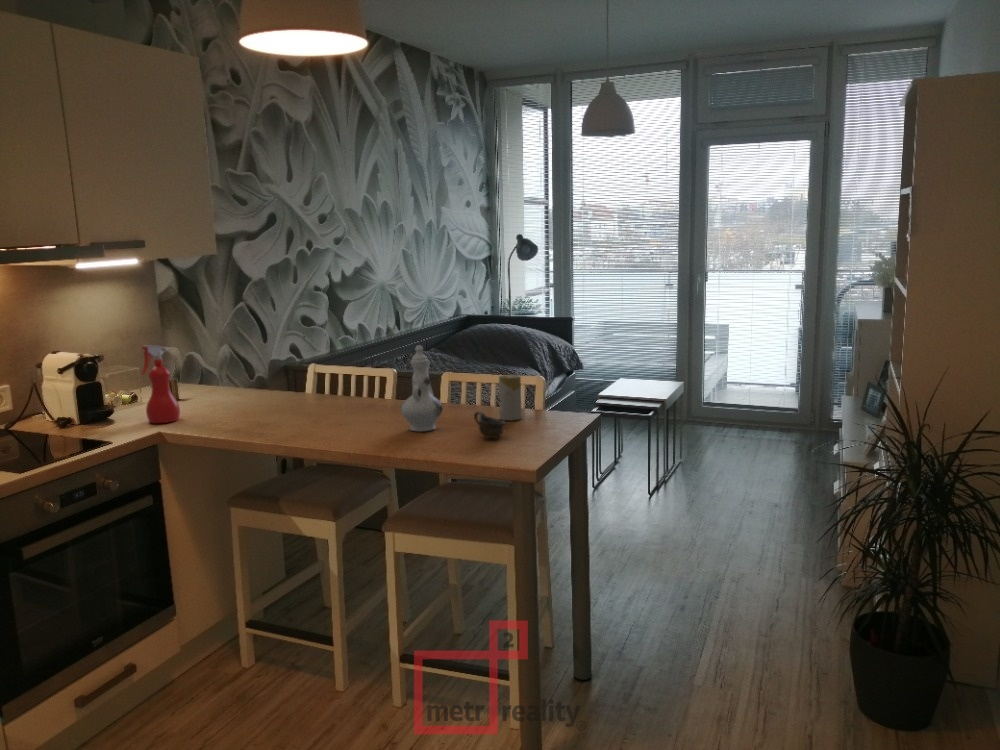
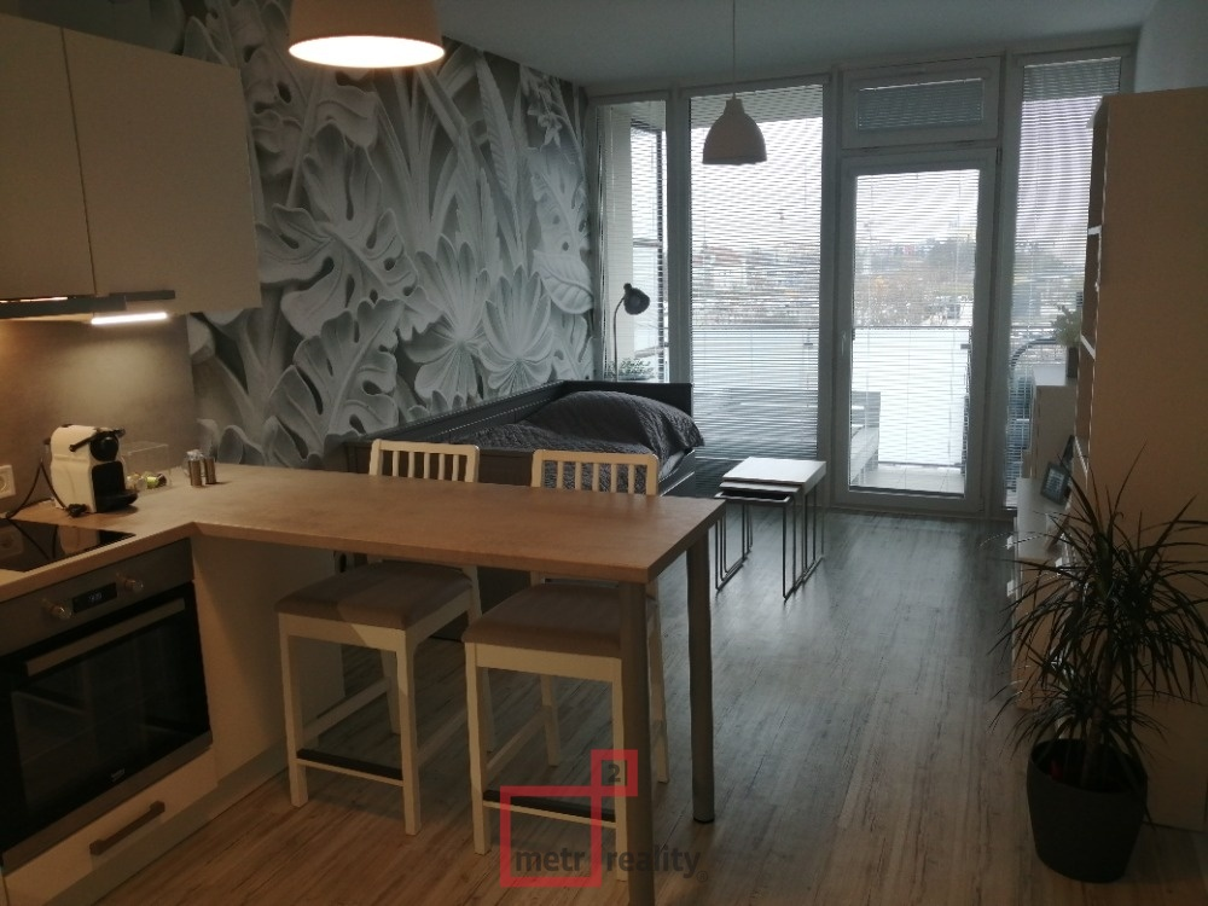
- chinaware [400,344,444,432]
- candle [498,373,523,421]
- cup [473,410,506,439]
- spray bottle [140,344,181,424]
